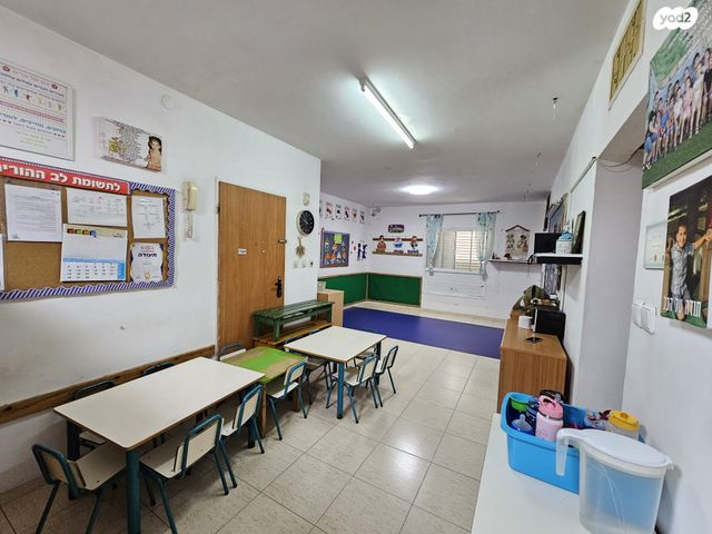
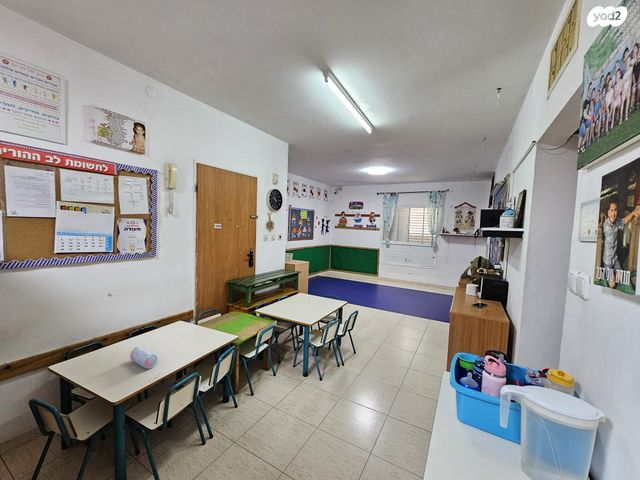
+ pencil case [129,346,158,369]
